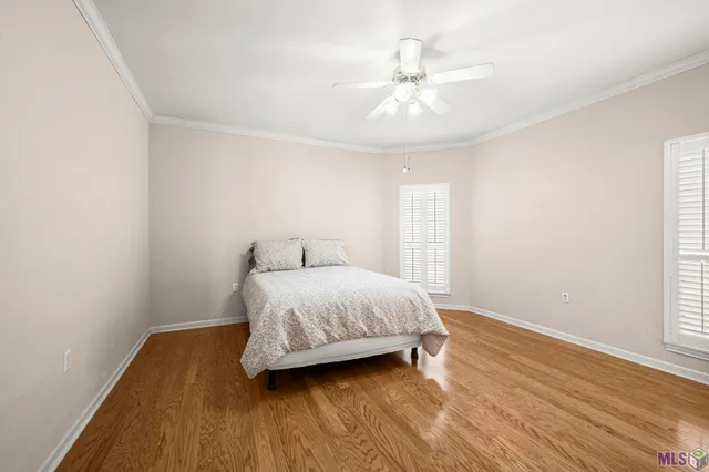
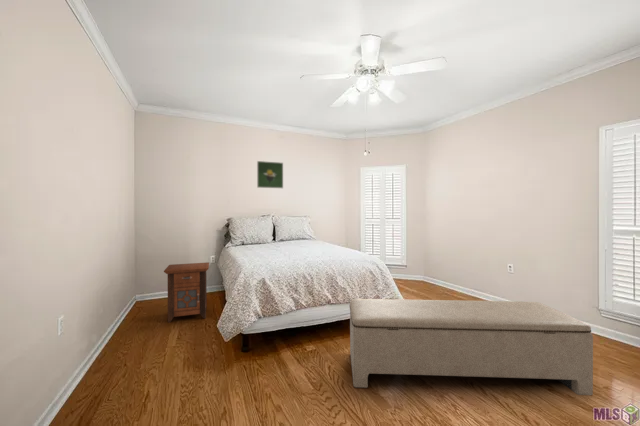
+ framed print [256,160,284,189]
+ nightstand [163,261,210,324]
+ bench [349,298,594,396]
